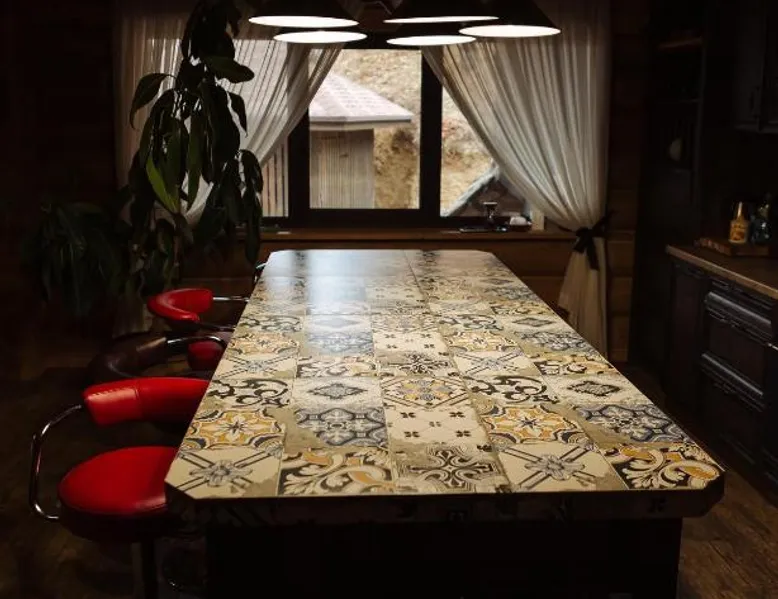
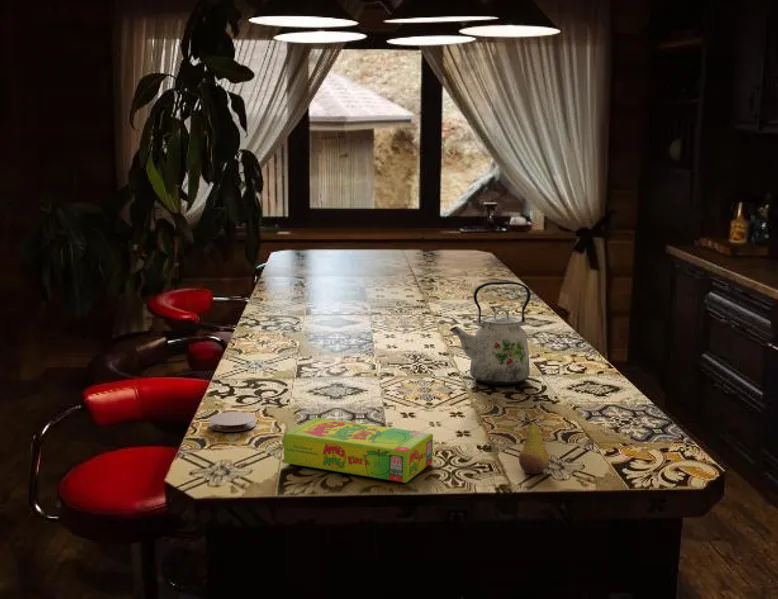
+ game box [283,417,434,484]
+ fruit [518,412,550,475]
+ coaster [208,411,257,433]
+ kettle [449,280,532,386]
